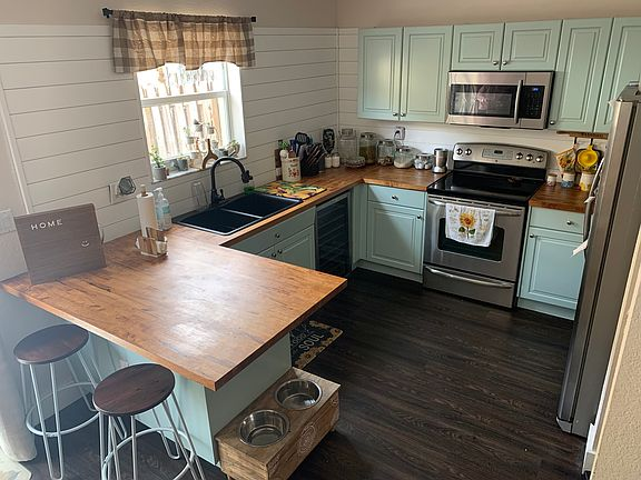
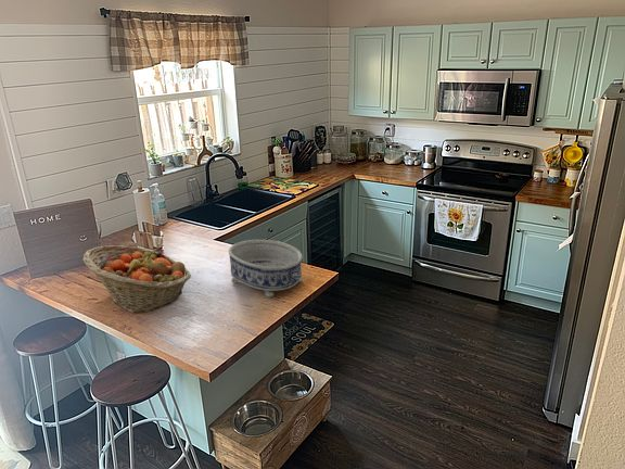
+ decorative bowl [227,239,304,299]
+ fruit basket [82,244,192,314]
